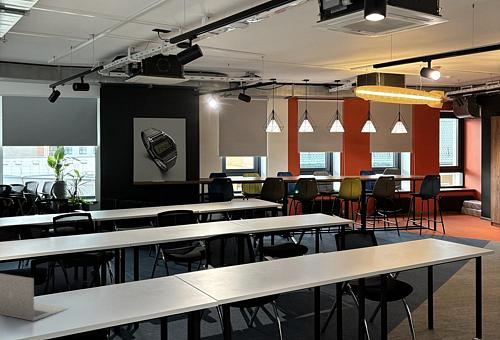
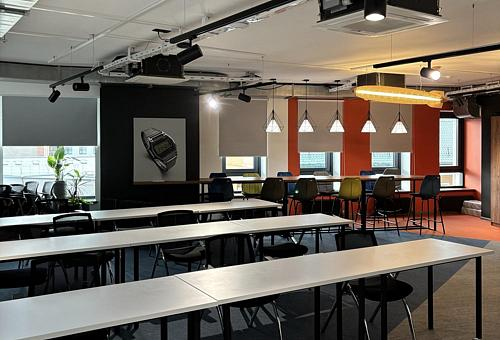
- laptop [0,273,69,322]
